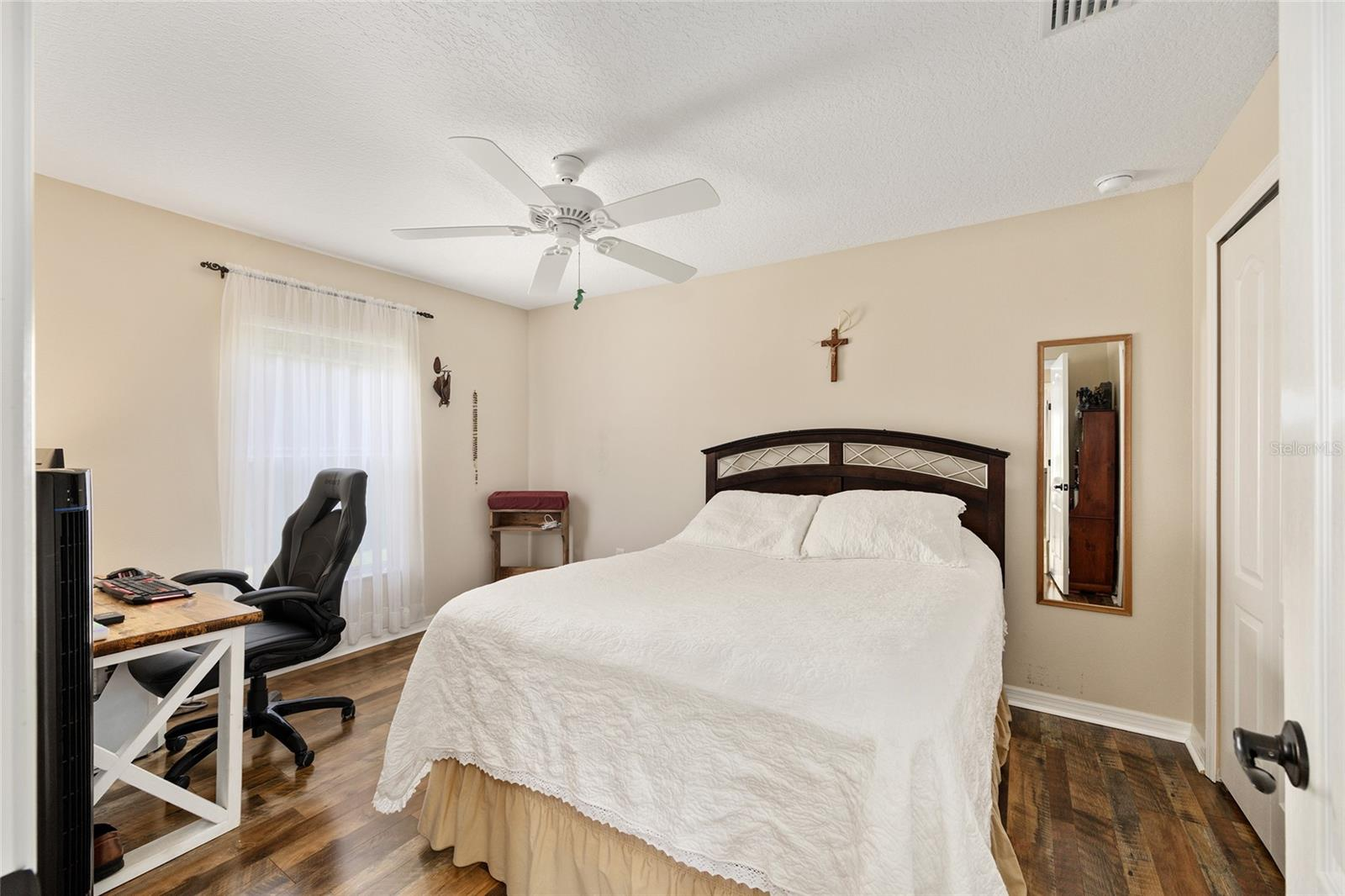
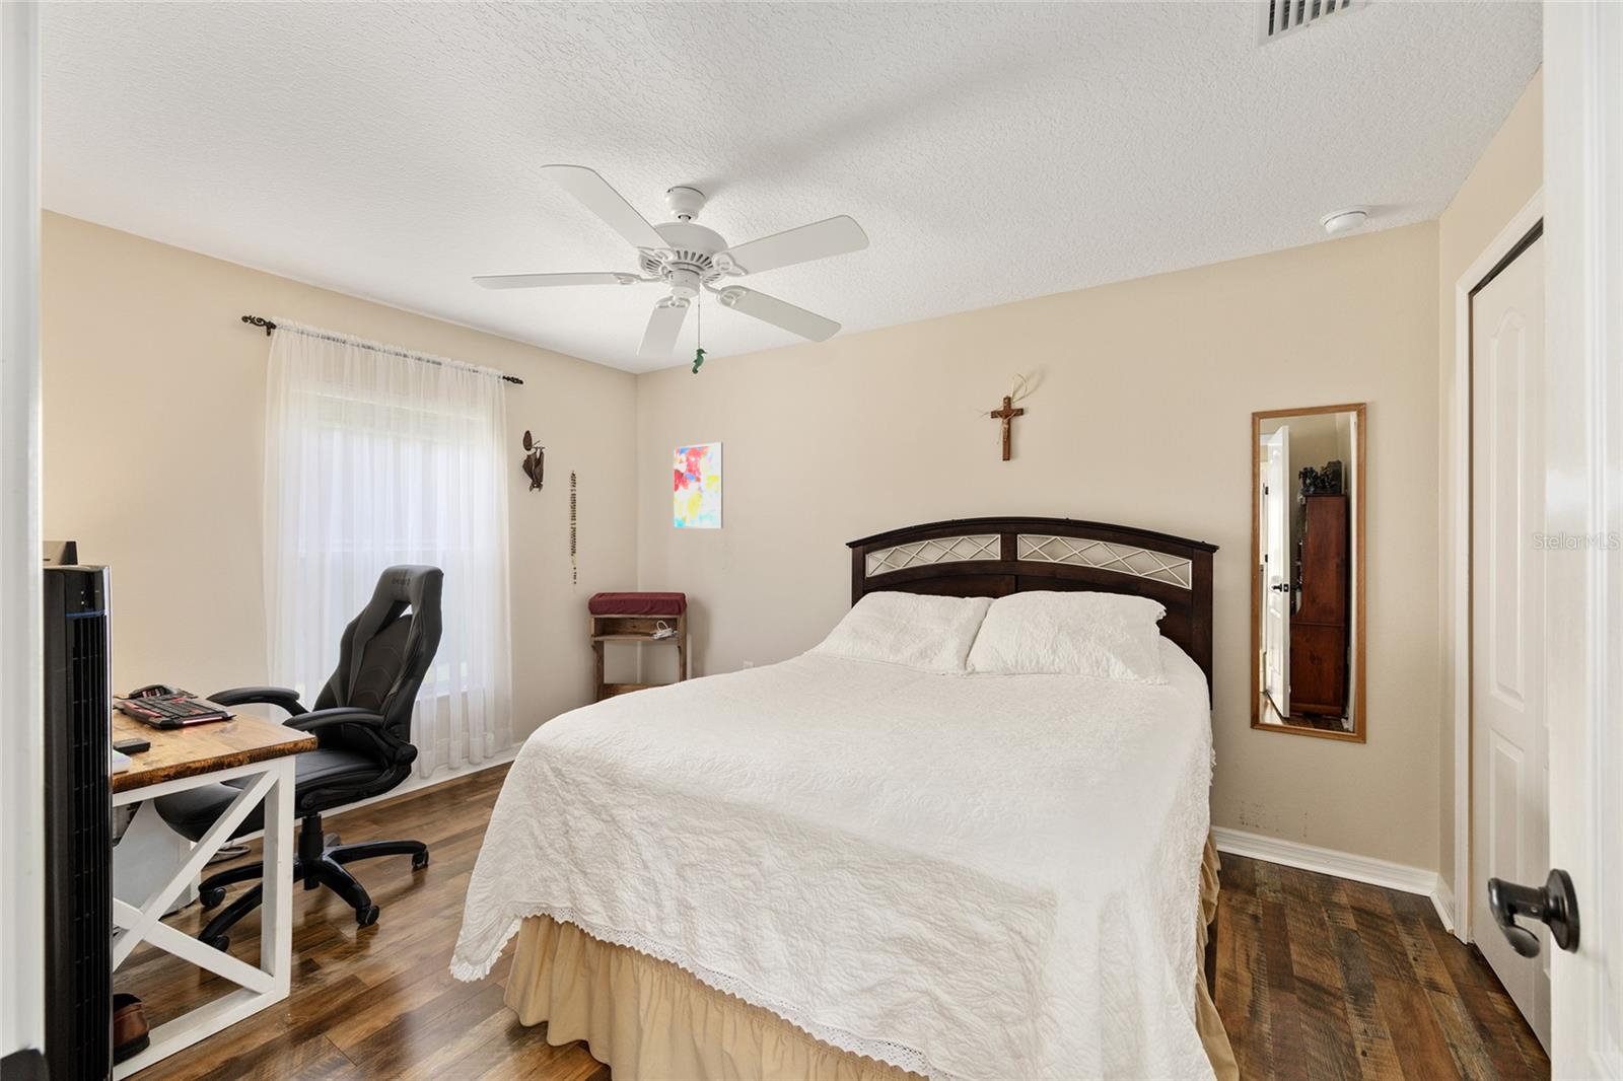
+ wall art [671,442,724,531]
